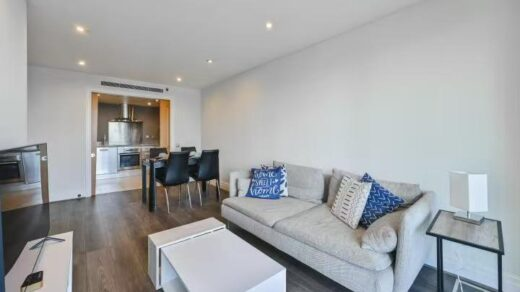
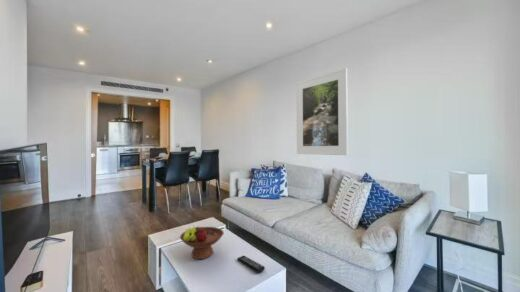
+ remote control [236,255,266,273]
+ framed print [295,67,349,156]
+ fruit bowl [179,226,225,260]
